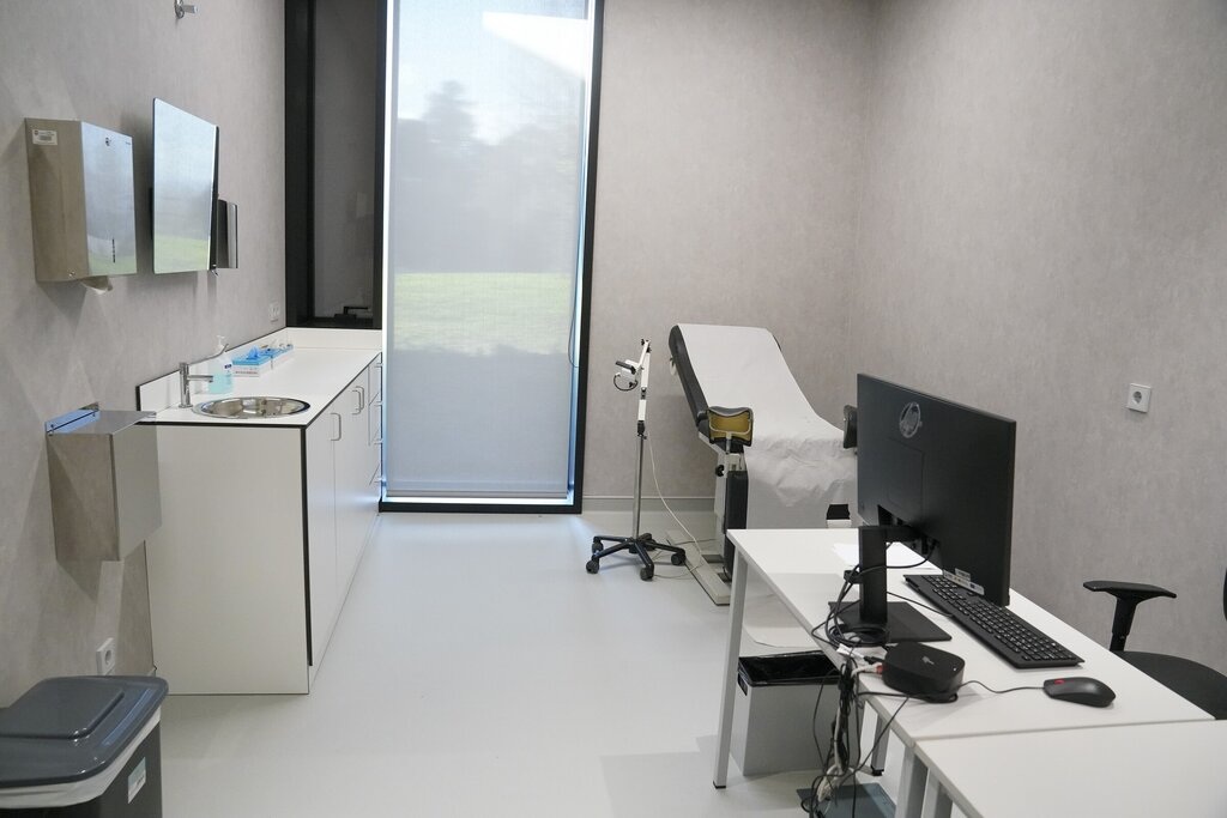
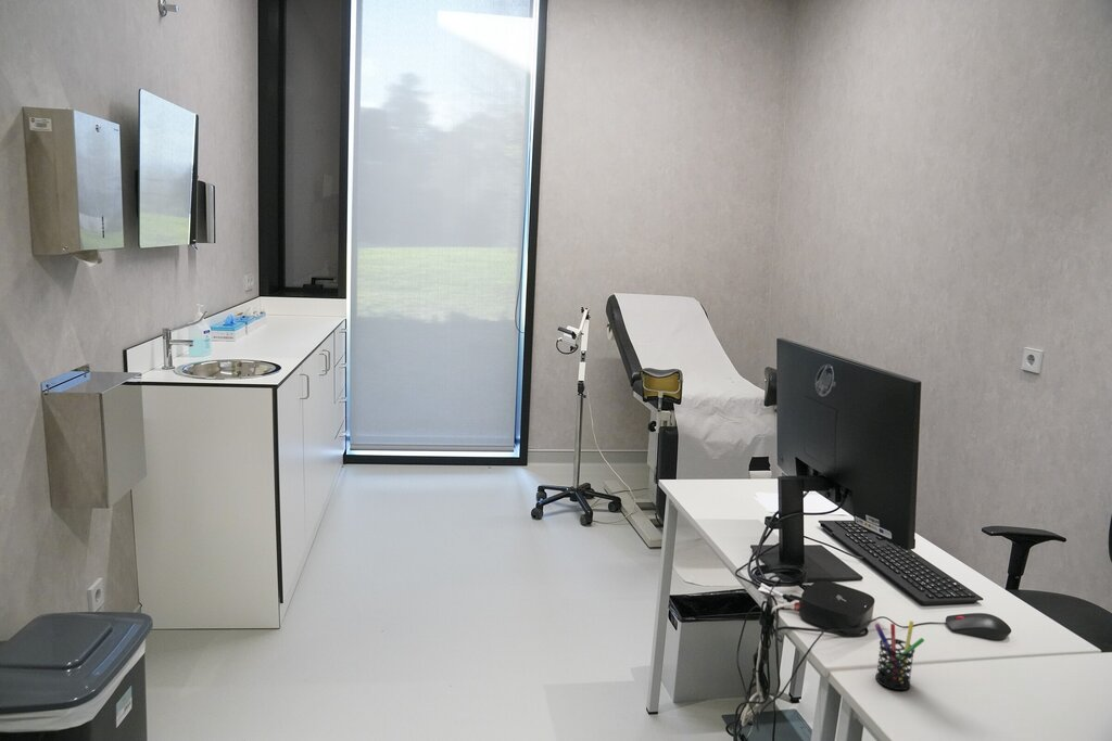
+ pen holder [874,619,925,691]
